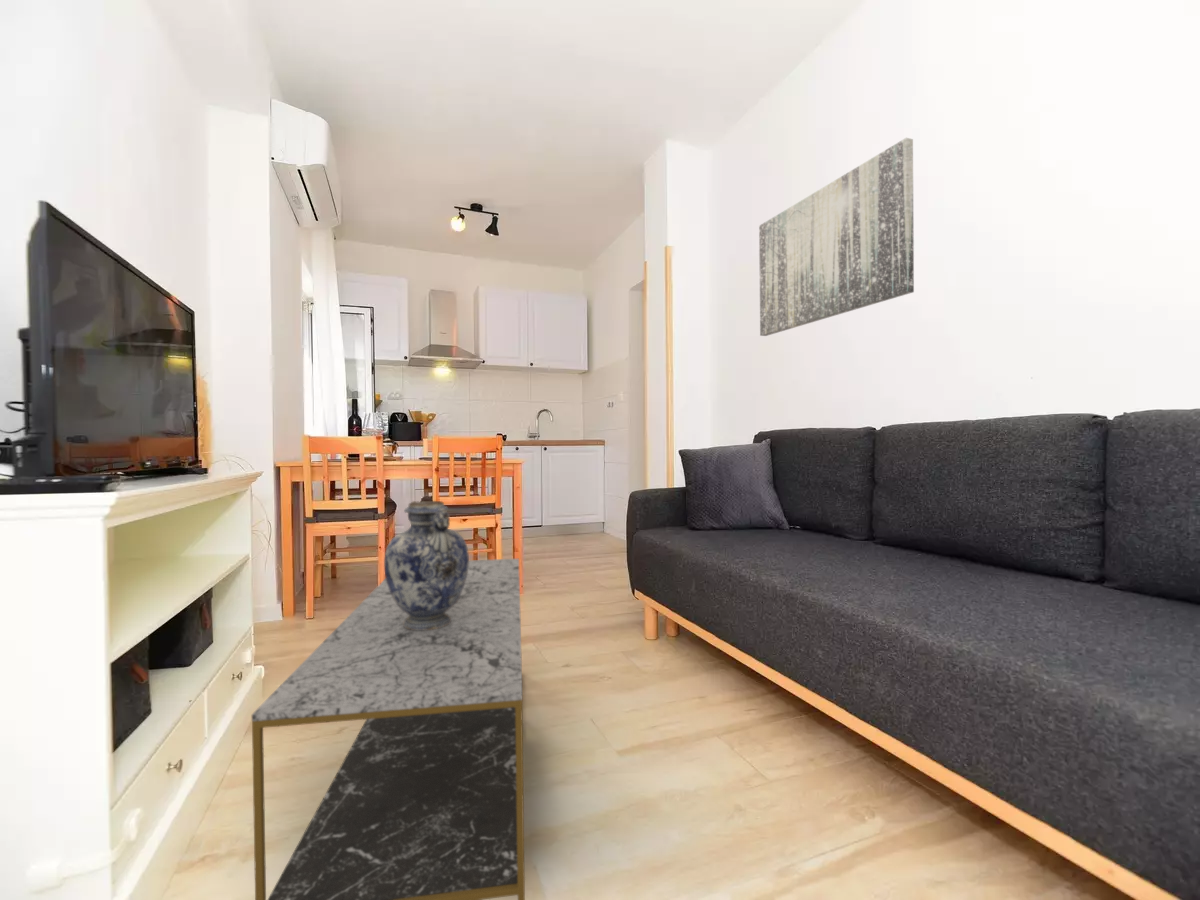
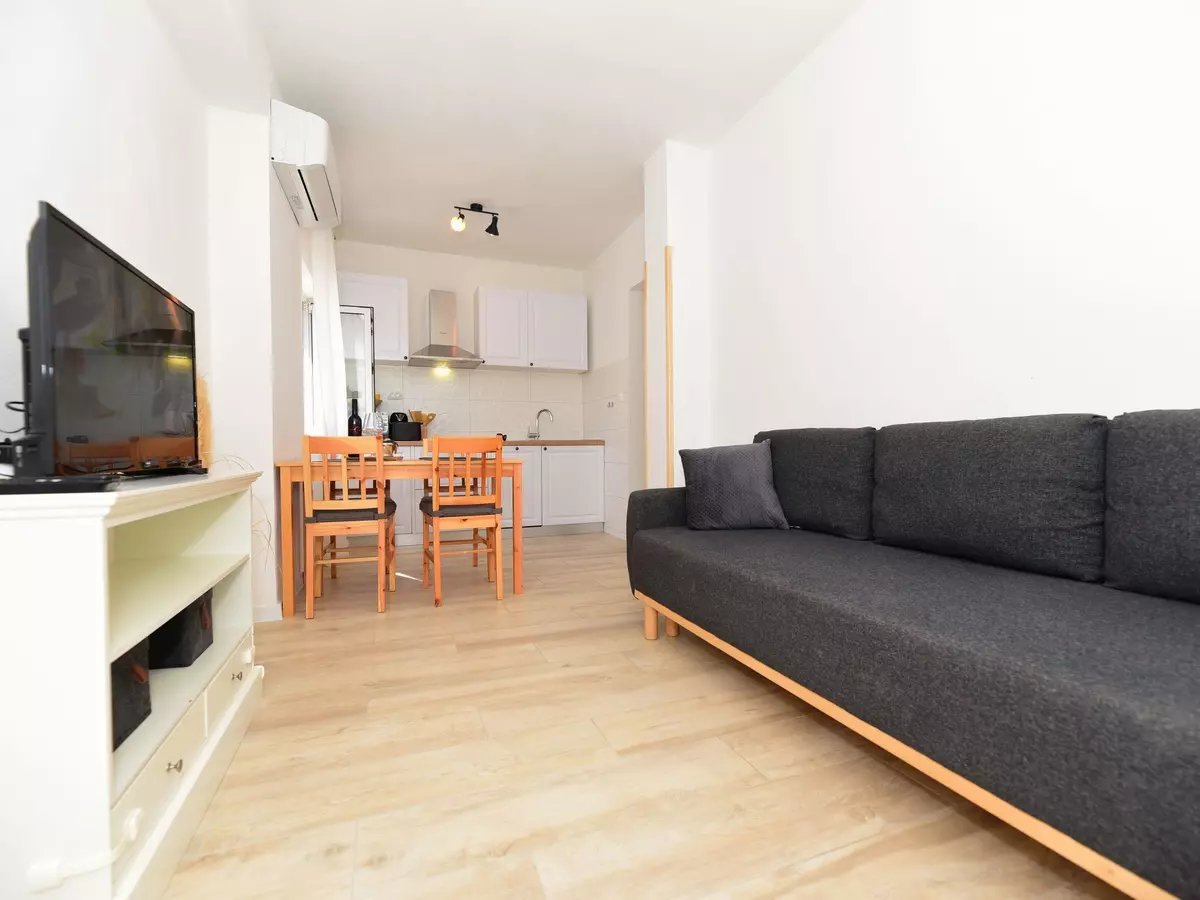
- decorative vase [383,500,470,630]
- coffee table [251,558,526,900]
- wall art [758,137,915,337]
